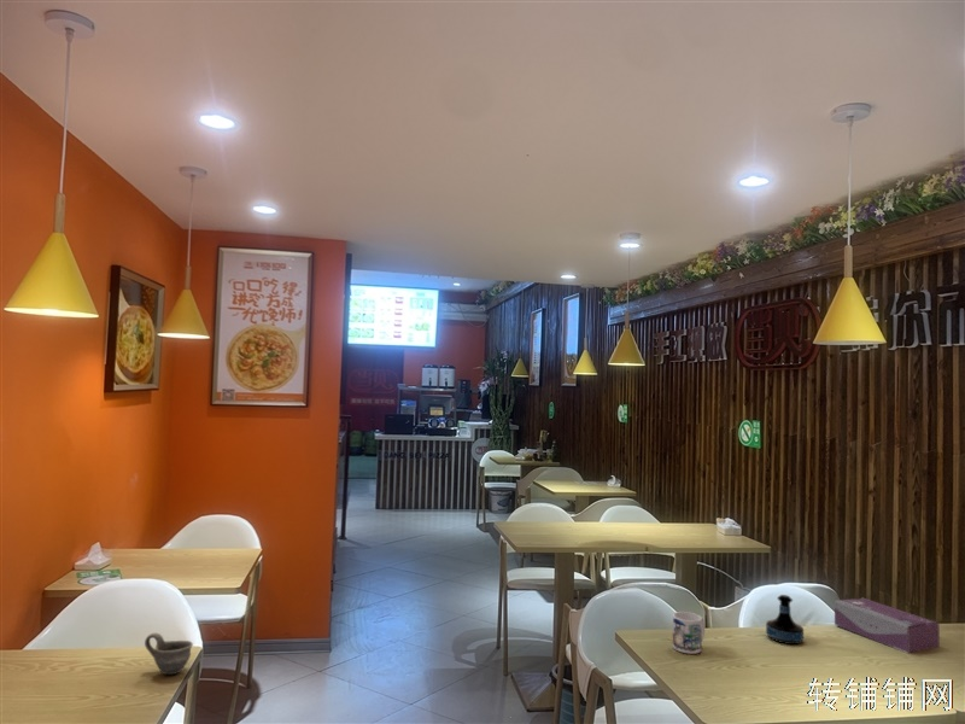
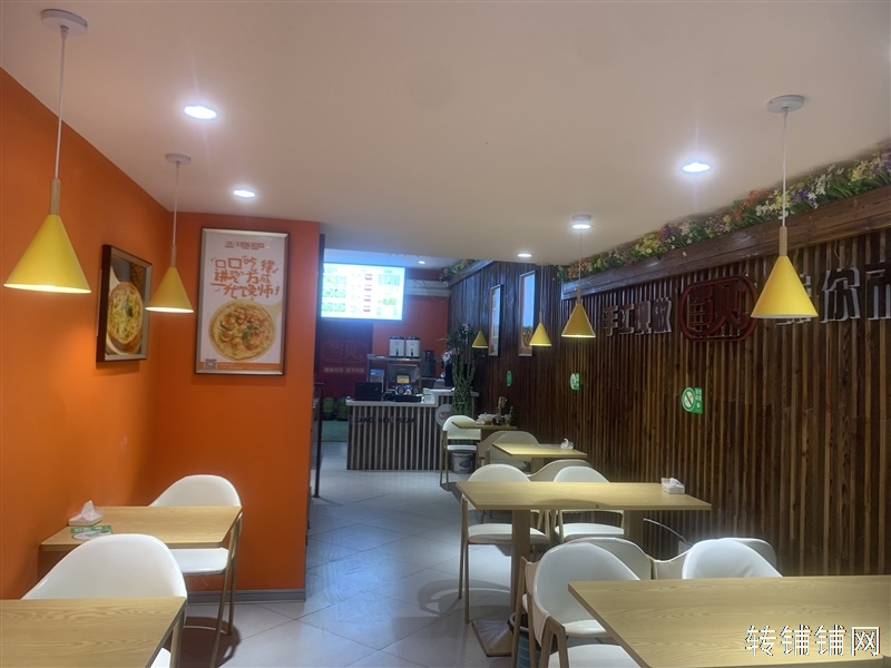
- tequila bottle [765,594,805,646]
- cup [144,632,194,676]
- mug [672,611,706,655]
- tissue box [834,597,941,654]
